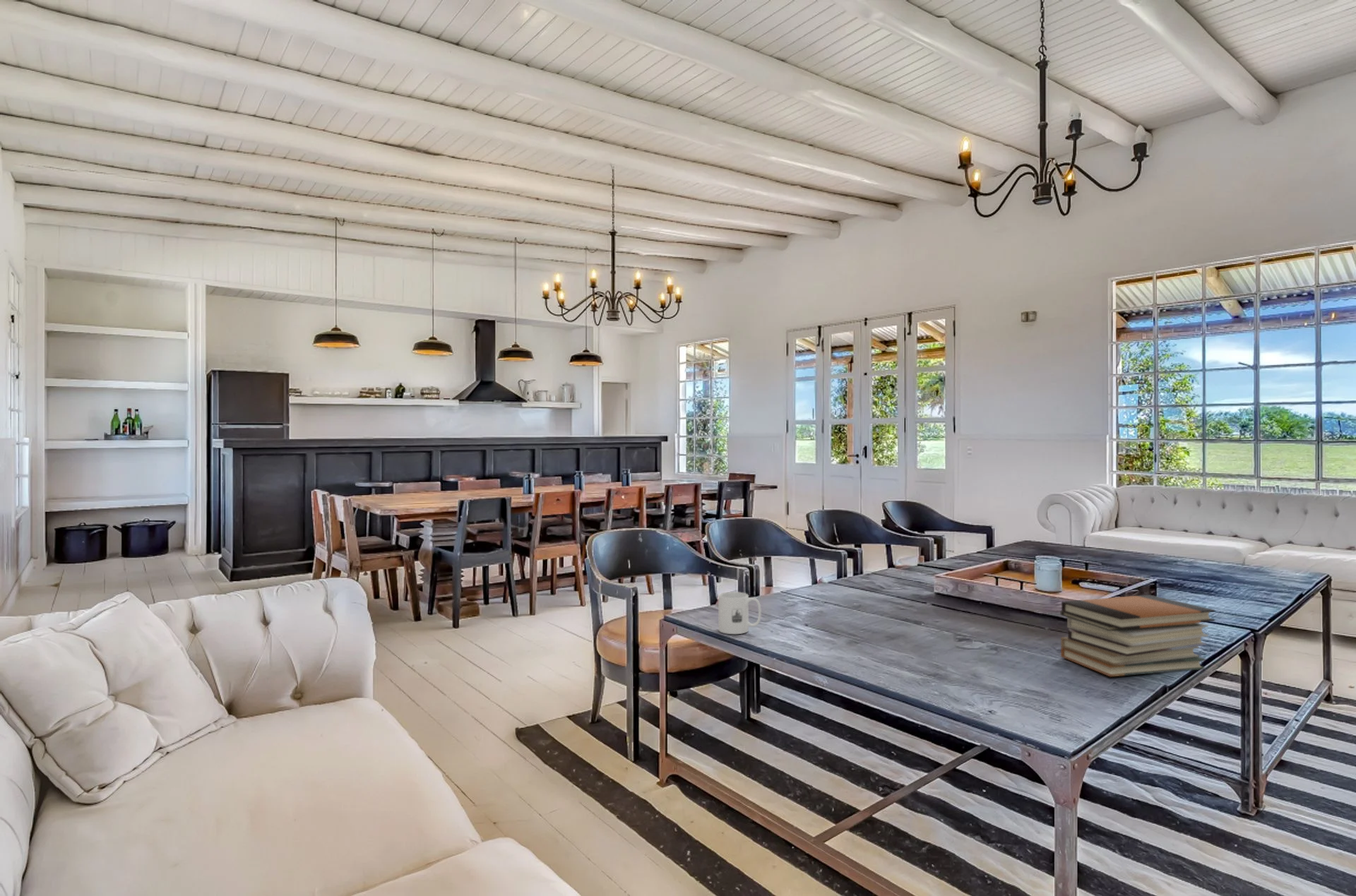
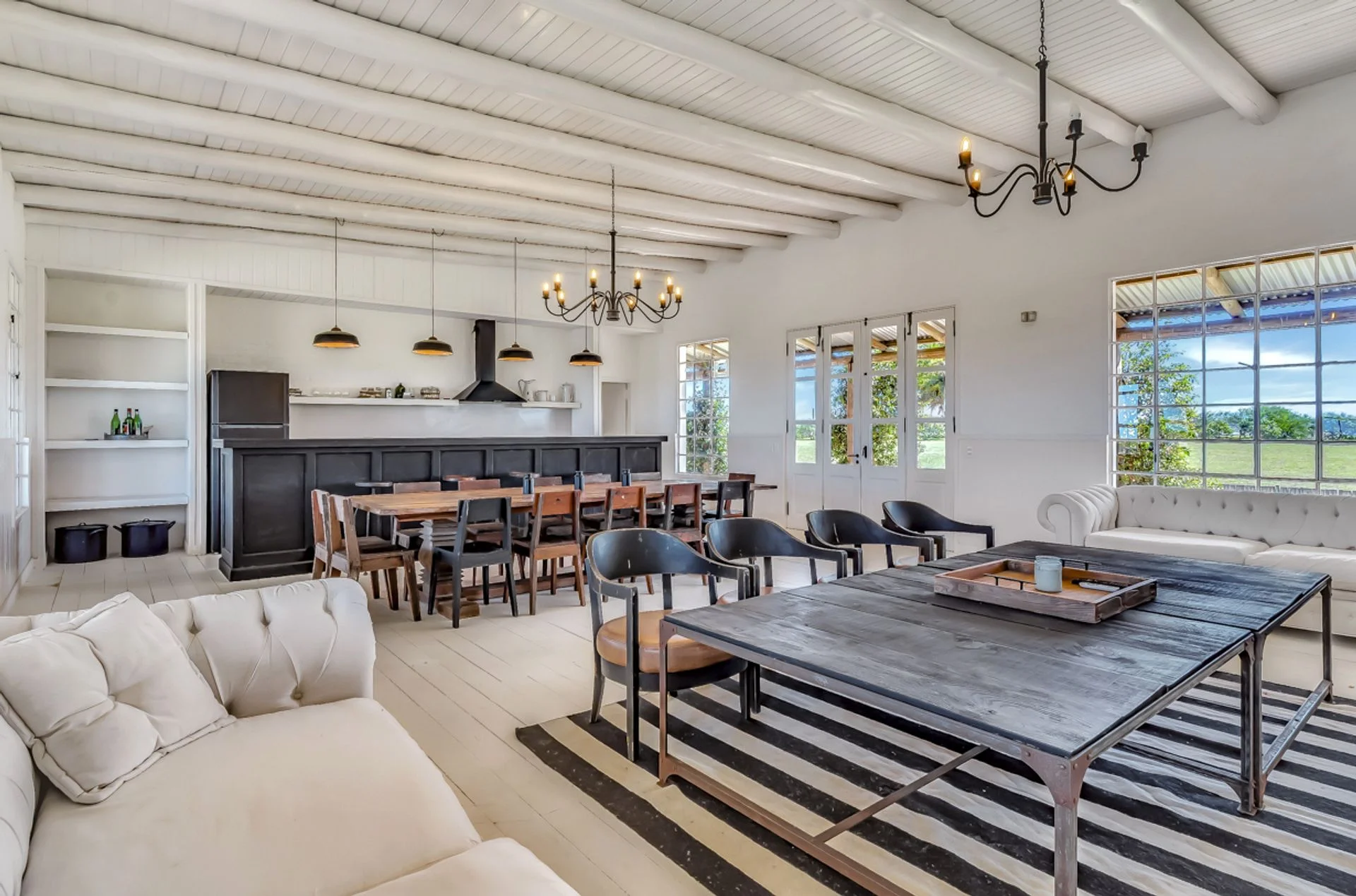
- mug [718,591,762,635]
- book stack [1059,594,1215,678]
